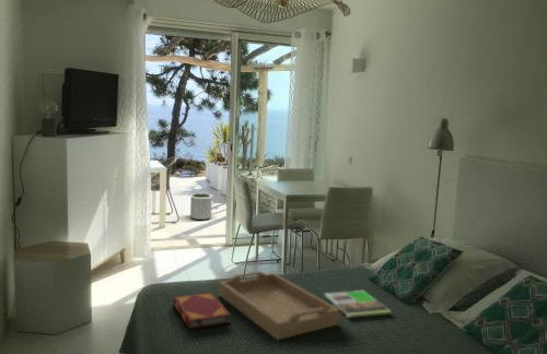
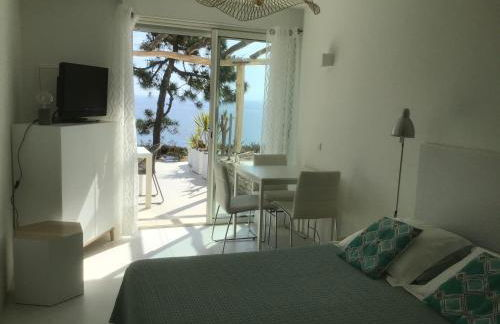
- hardback book [172,292,232,330]
- magazine [323,290,392,319]
- plant pot [189,193,212,221]
- serving tray [218,270,340,341]
